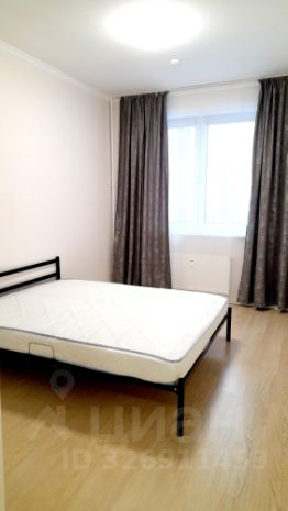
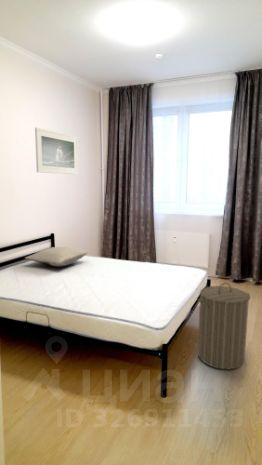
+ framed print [34,127,79,175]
+ pillow [24,246,89,267]
+ laundry hamper [196,282,251,370]
